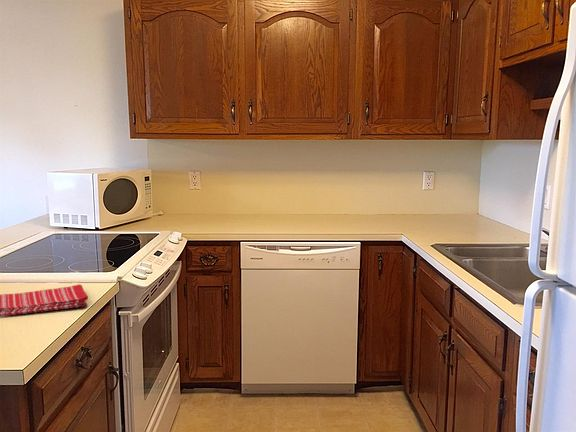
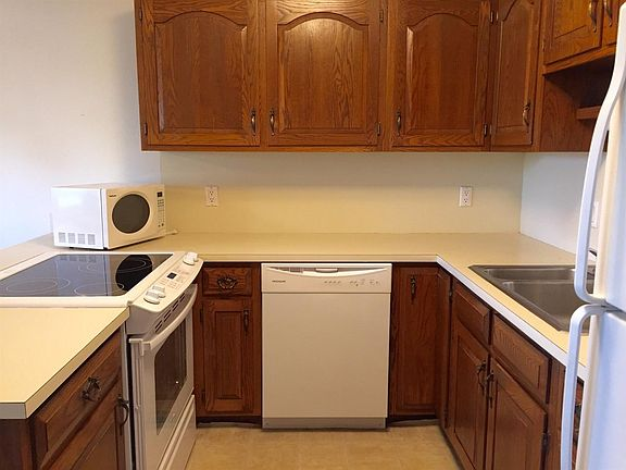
- dish towel [0,283,89,317]
